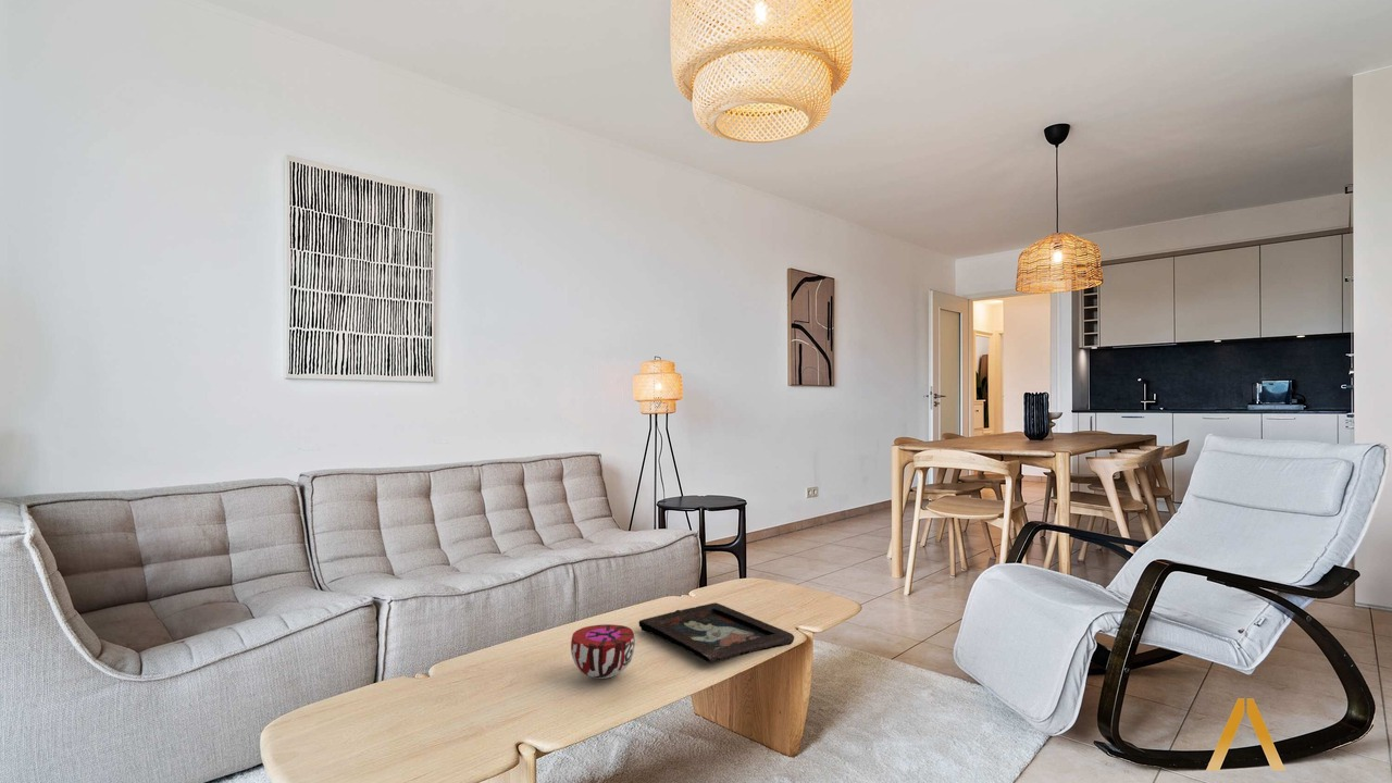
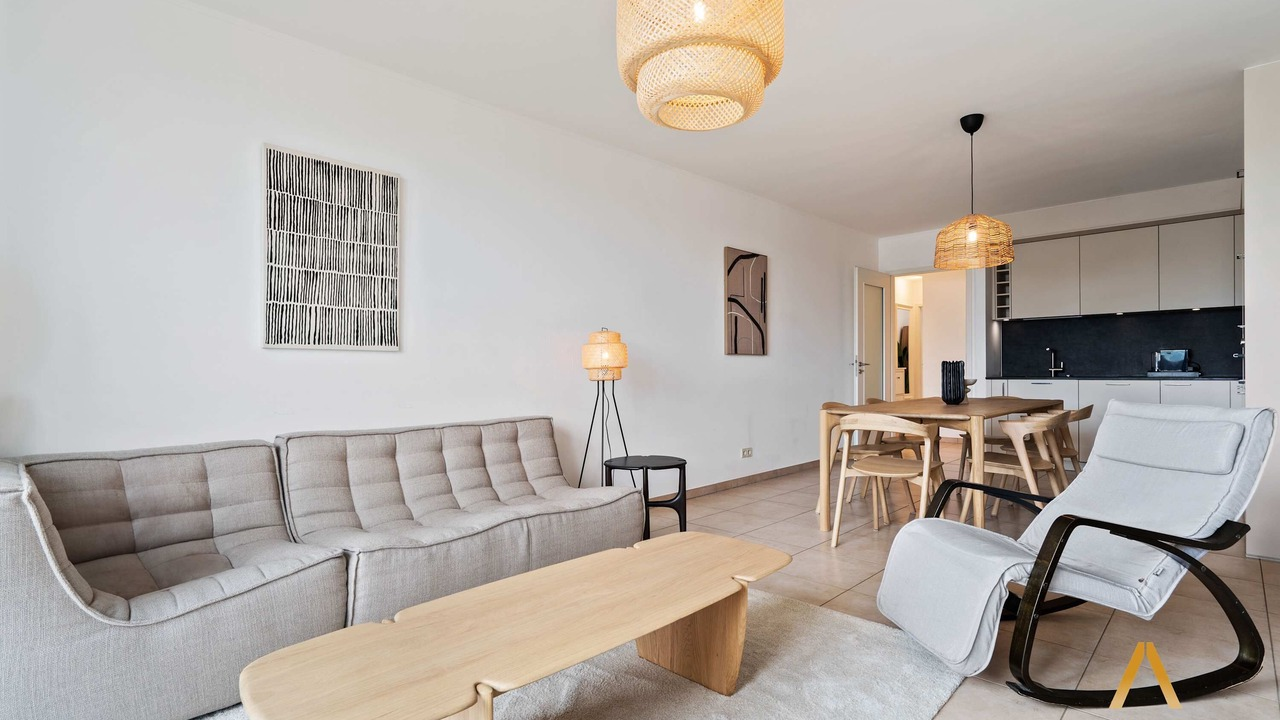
- decorative bowl [570,623,636,680]
- decorative tray [637,601,795,664]
